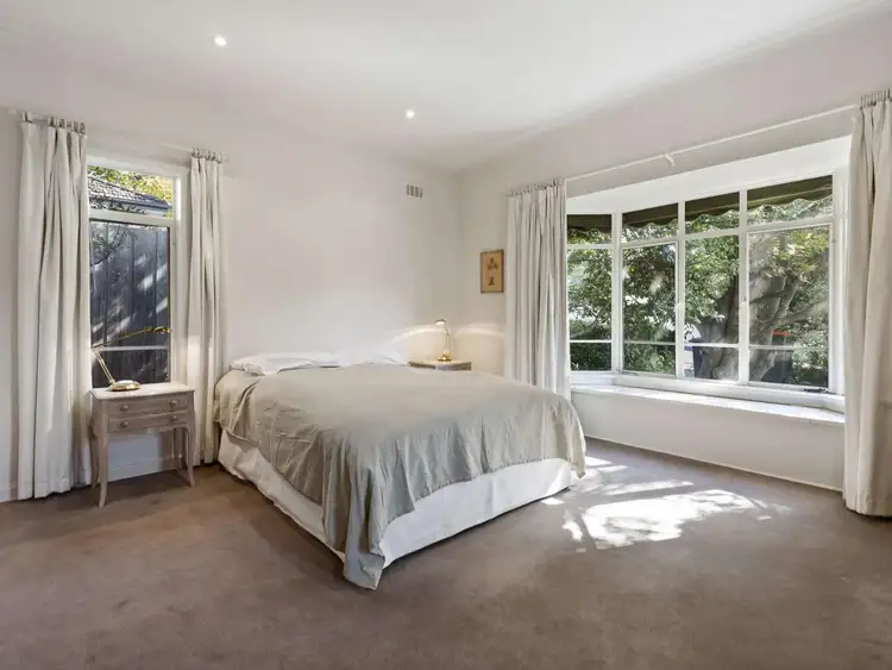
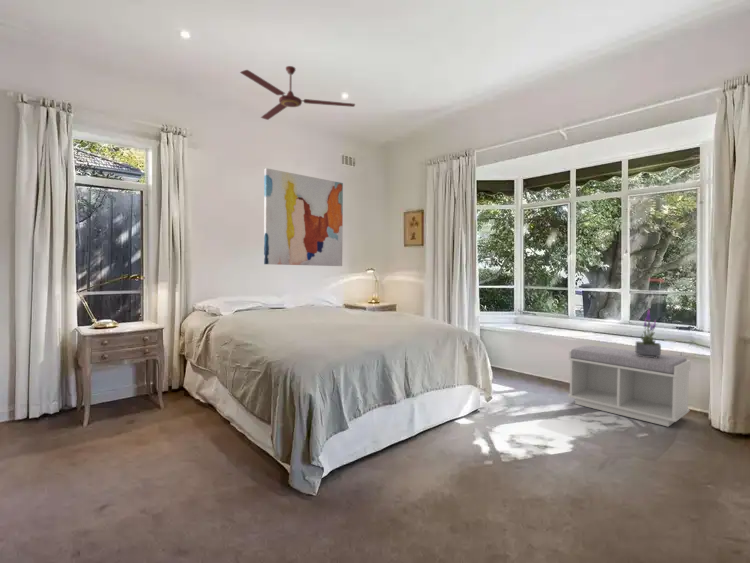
+ potted plant [635,308,662,358]
+ bench [567,345,692,428]
+ ceiling fan [239,65,356,121]
+ wall art [263,167,344,267]
